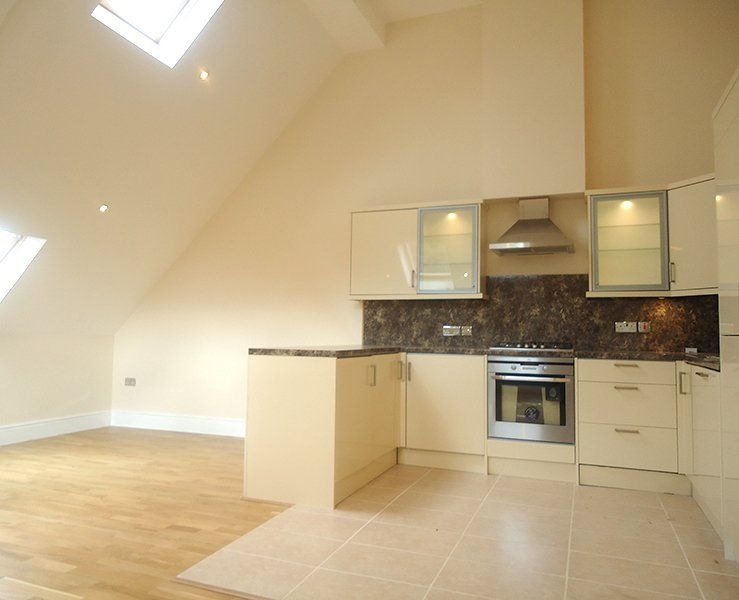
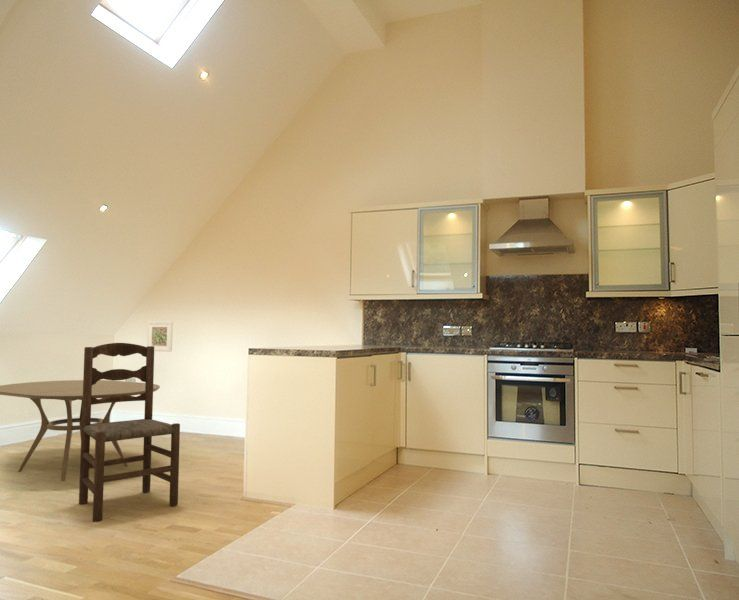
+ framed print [146,321,174,353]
+ dining chair [78,342,181,523]
+ dining table [0,379,161,482]
